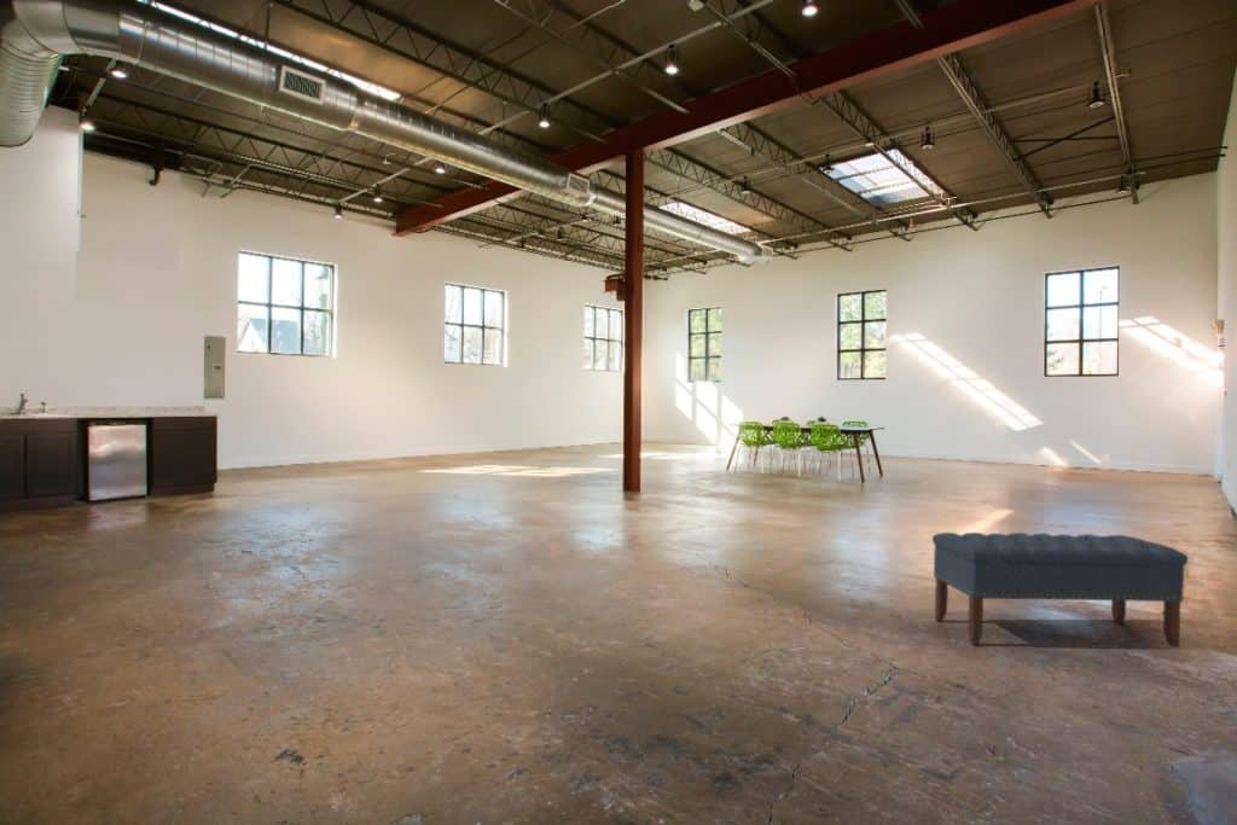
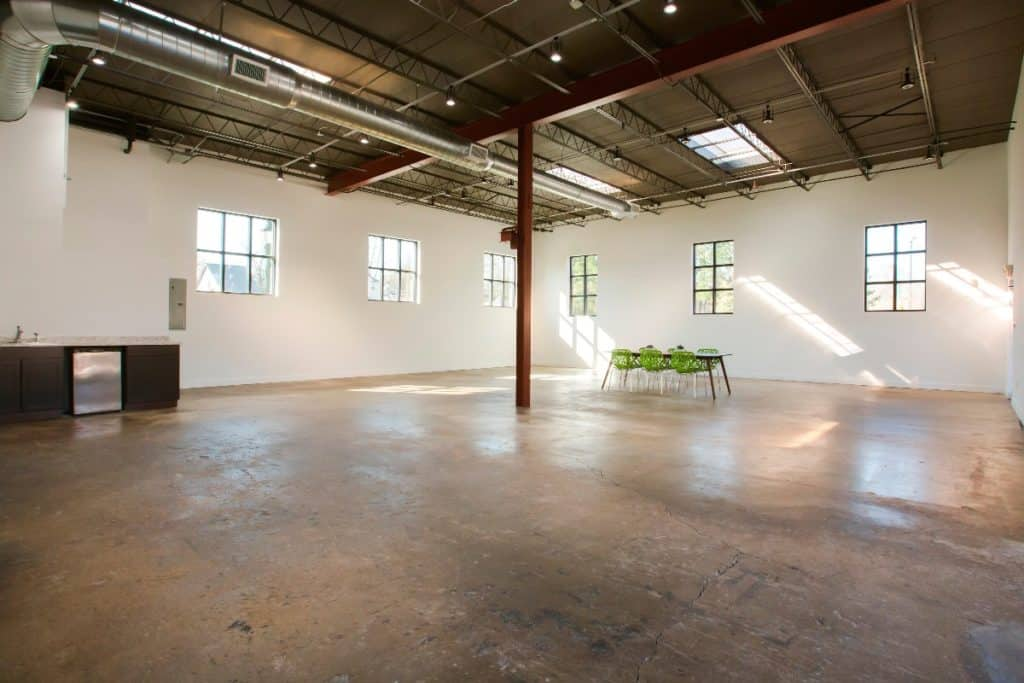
- bench [931,531,1189,649]
